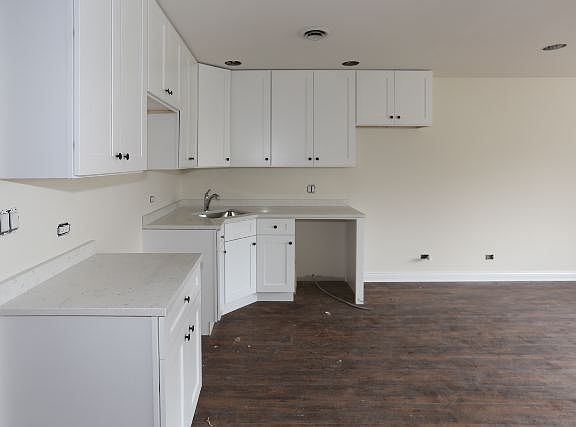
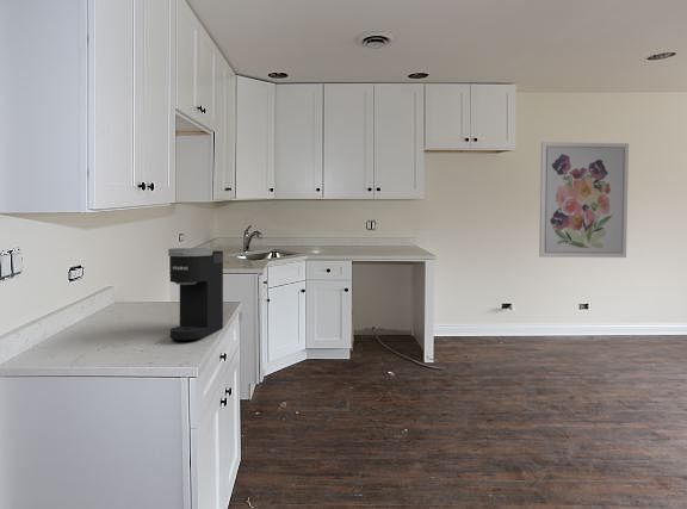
+ coffee maker [167,247,224,341]
+ wall art [538,141,630,259]
